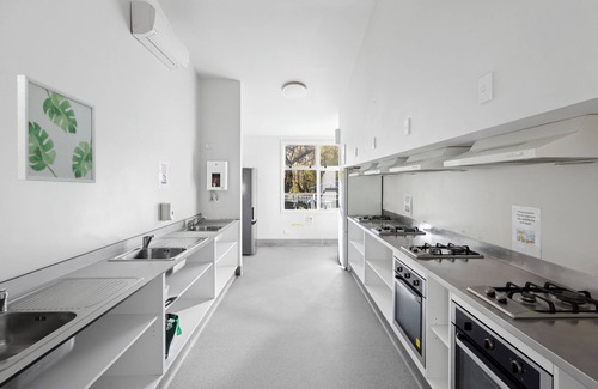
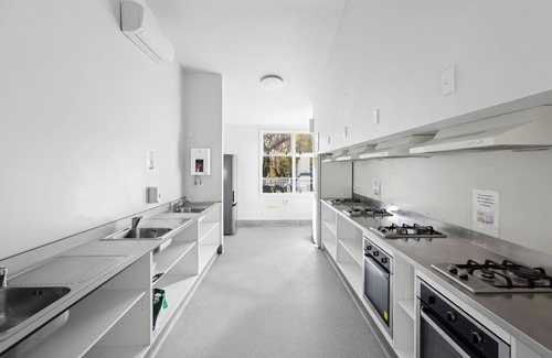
- wall art [16,74,97,184]
